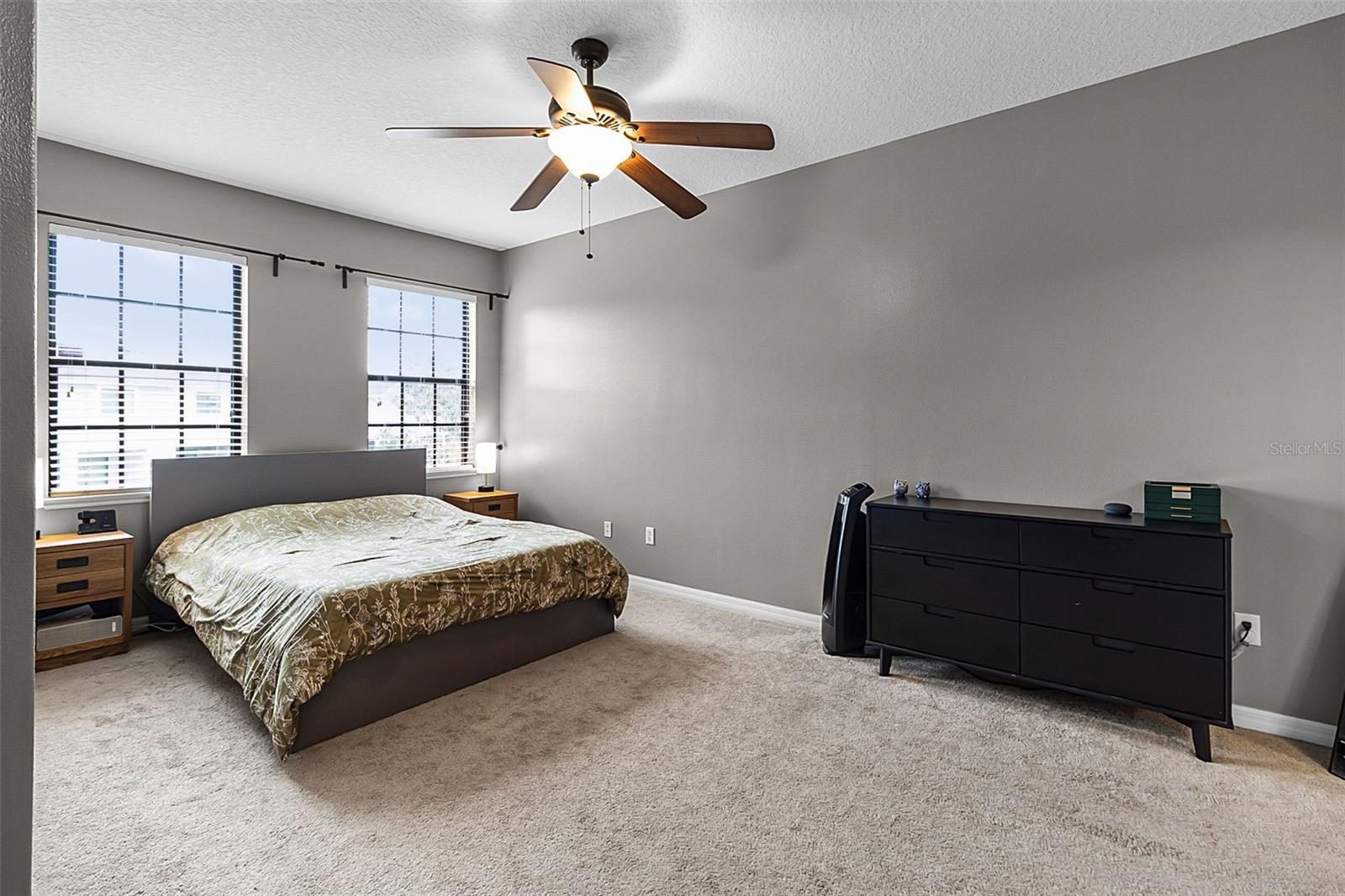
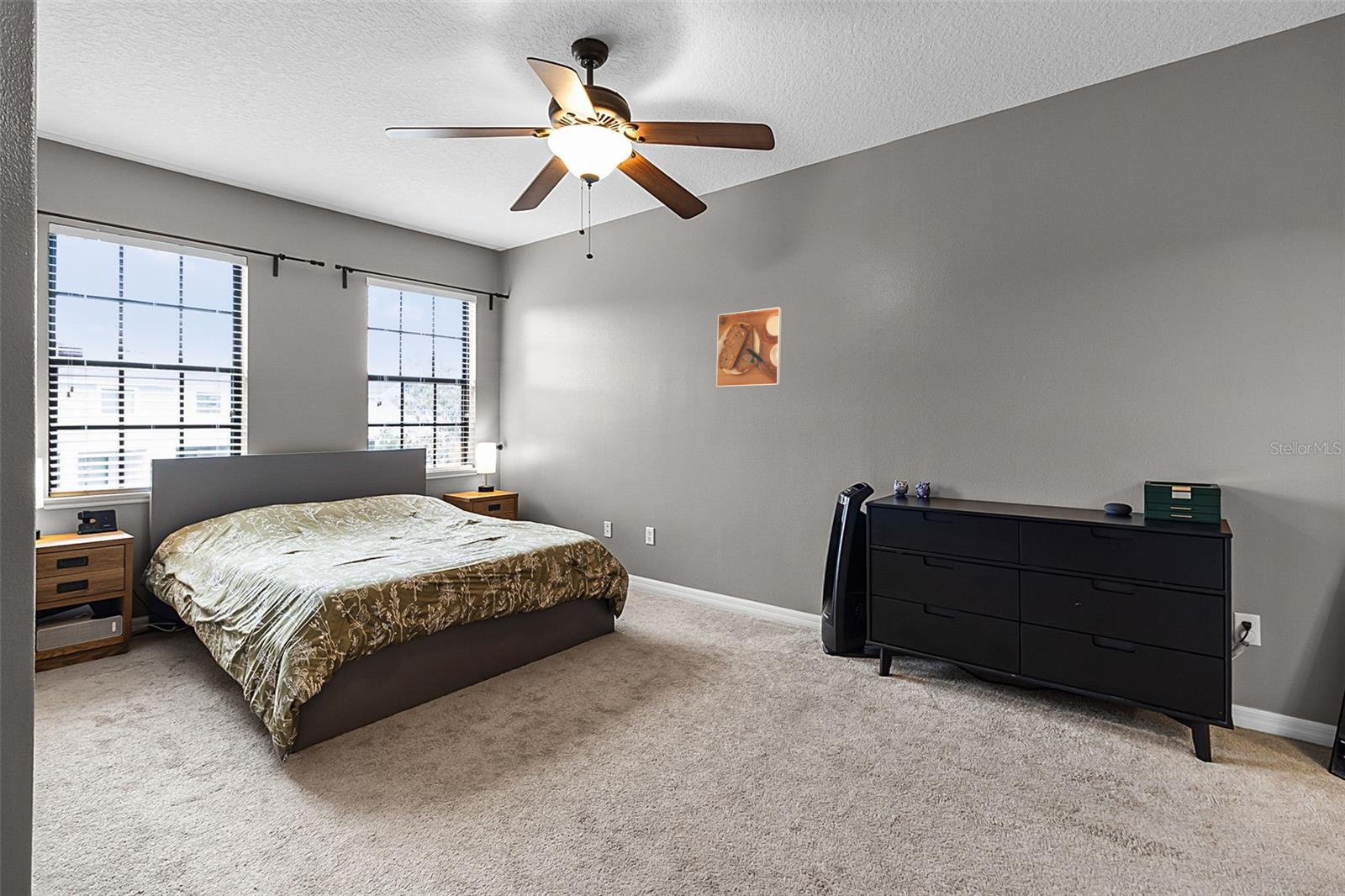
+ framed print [715,306,783,387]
